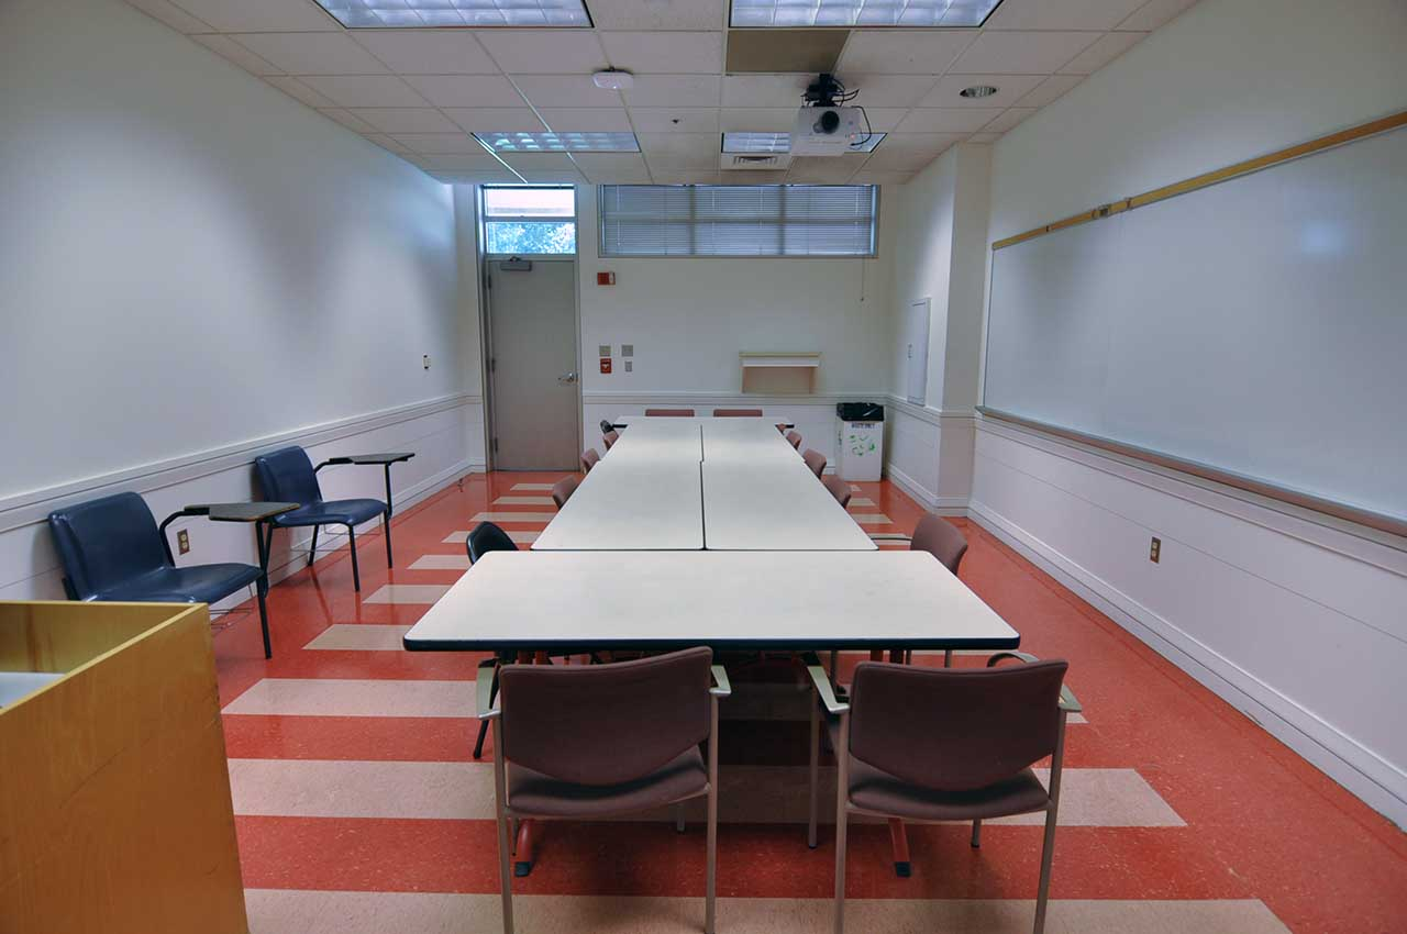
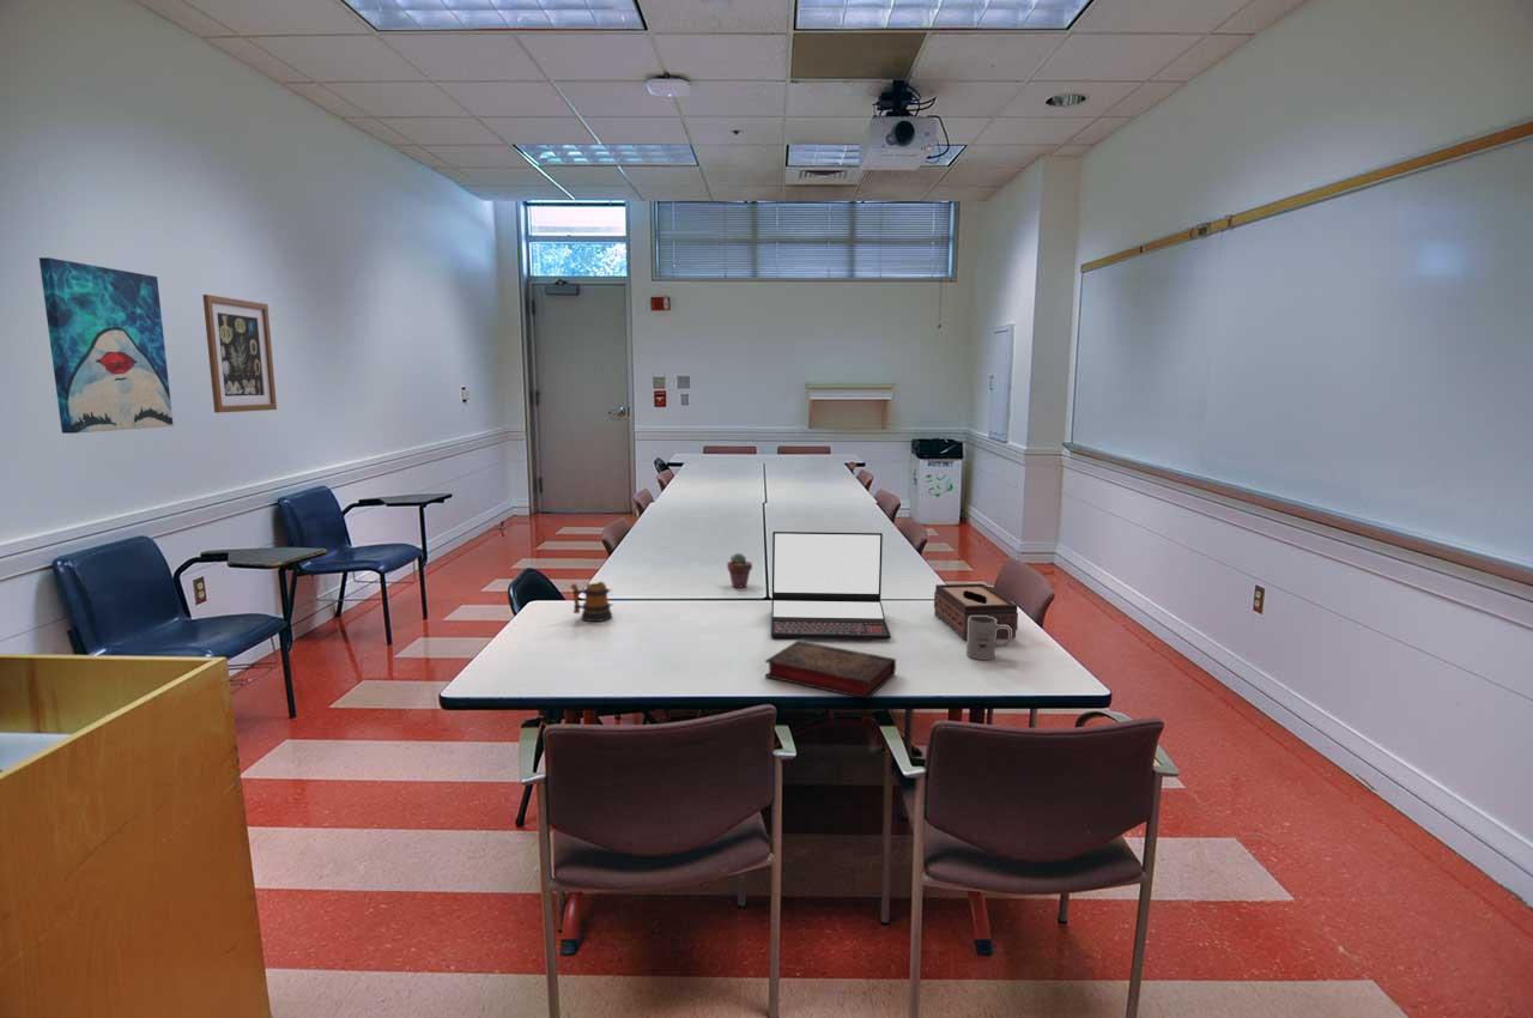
+ wall art [38,256,175,435]
+ tissue box [933,582,1019,641]
+ mug [965,616,1013,661]
+ book [764,640,897,701]
+ mug [569,581,613,623]
+ potted succulent [726,552,753,589]
+ wall art [201,293,278,414]
+ laptop [770,531,892,641]
